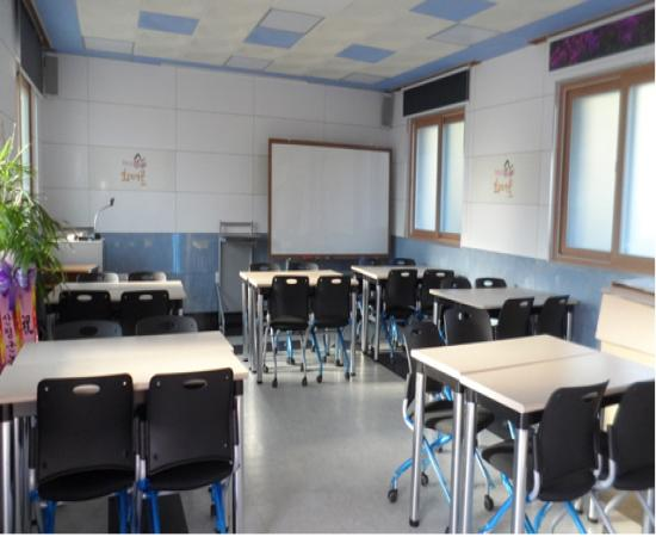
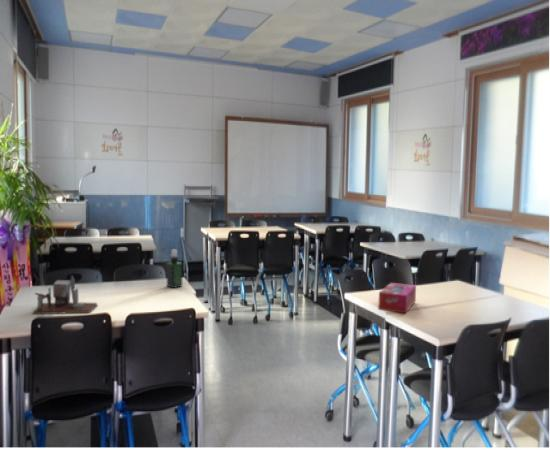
+ spray bottle [165,249,183,289]
+ tissue box [377,282,417,314]
+ desk organizer [31,274,99,315]
